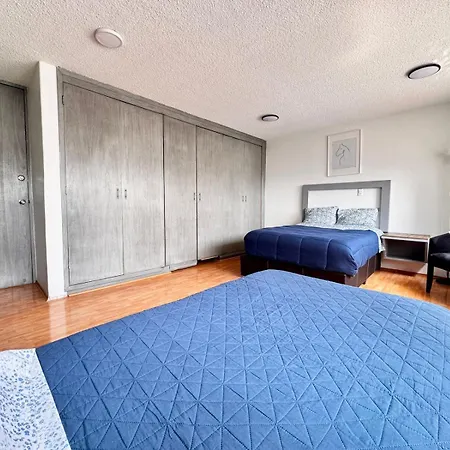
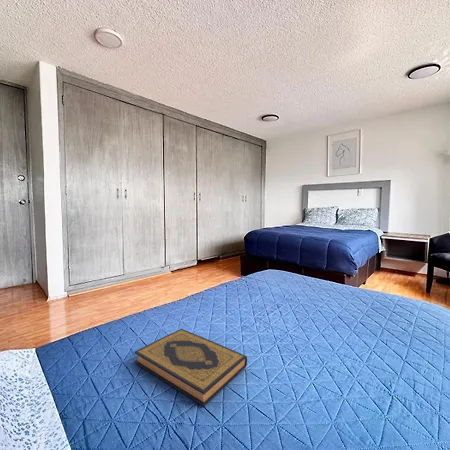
+ hardback book [133,328,248,407]
